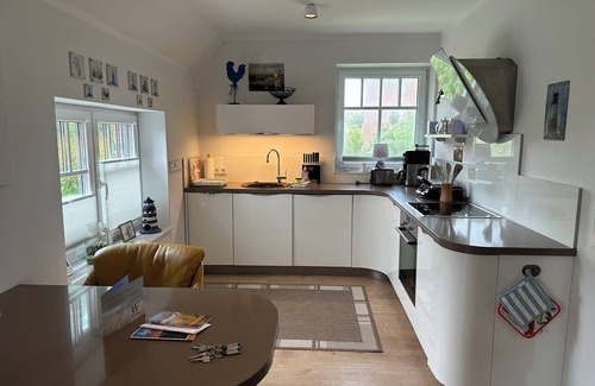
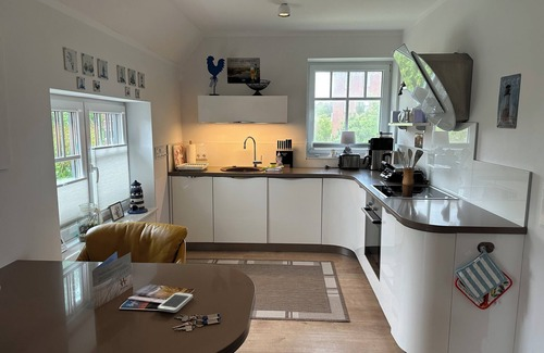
+ smartphone [157,291,194,314]
